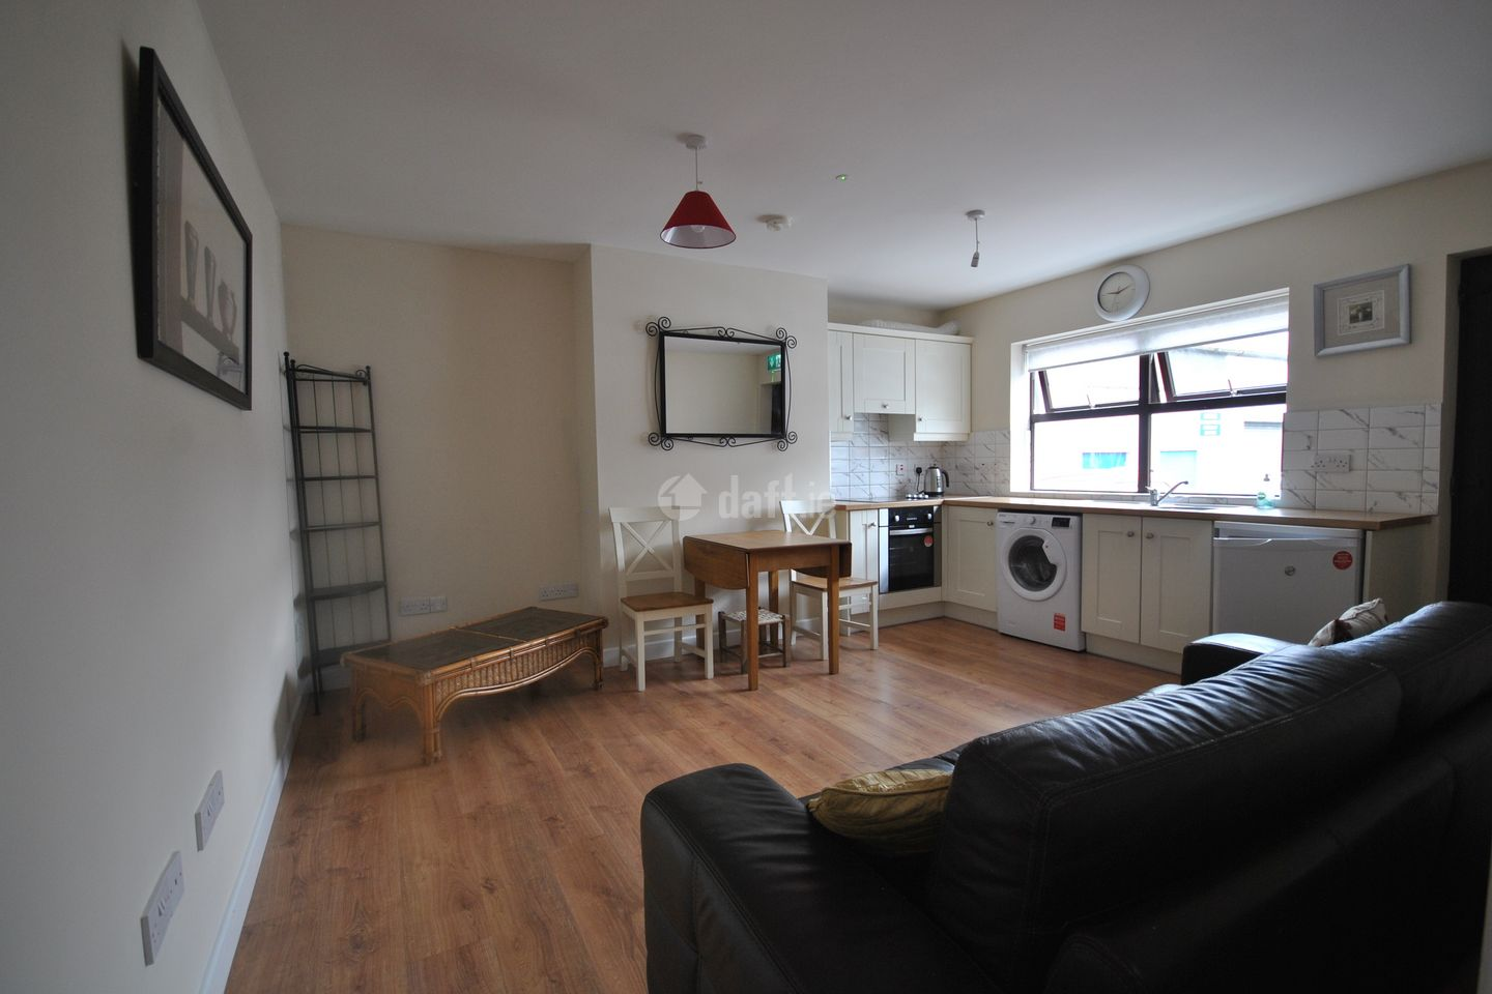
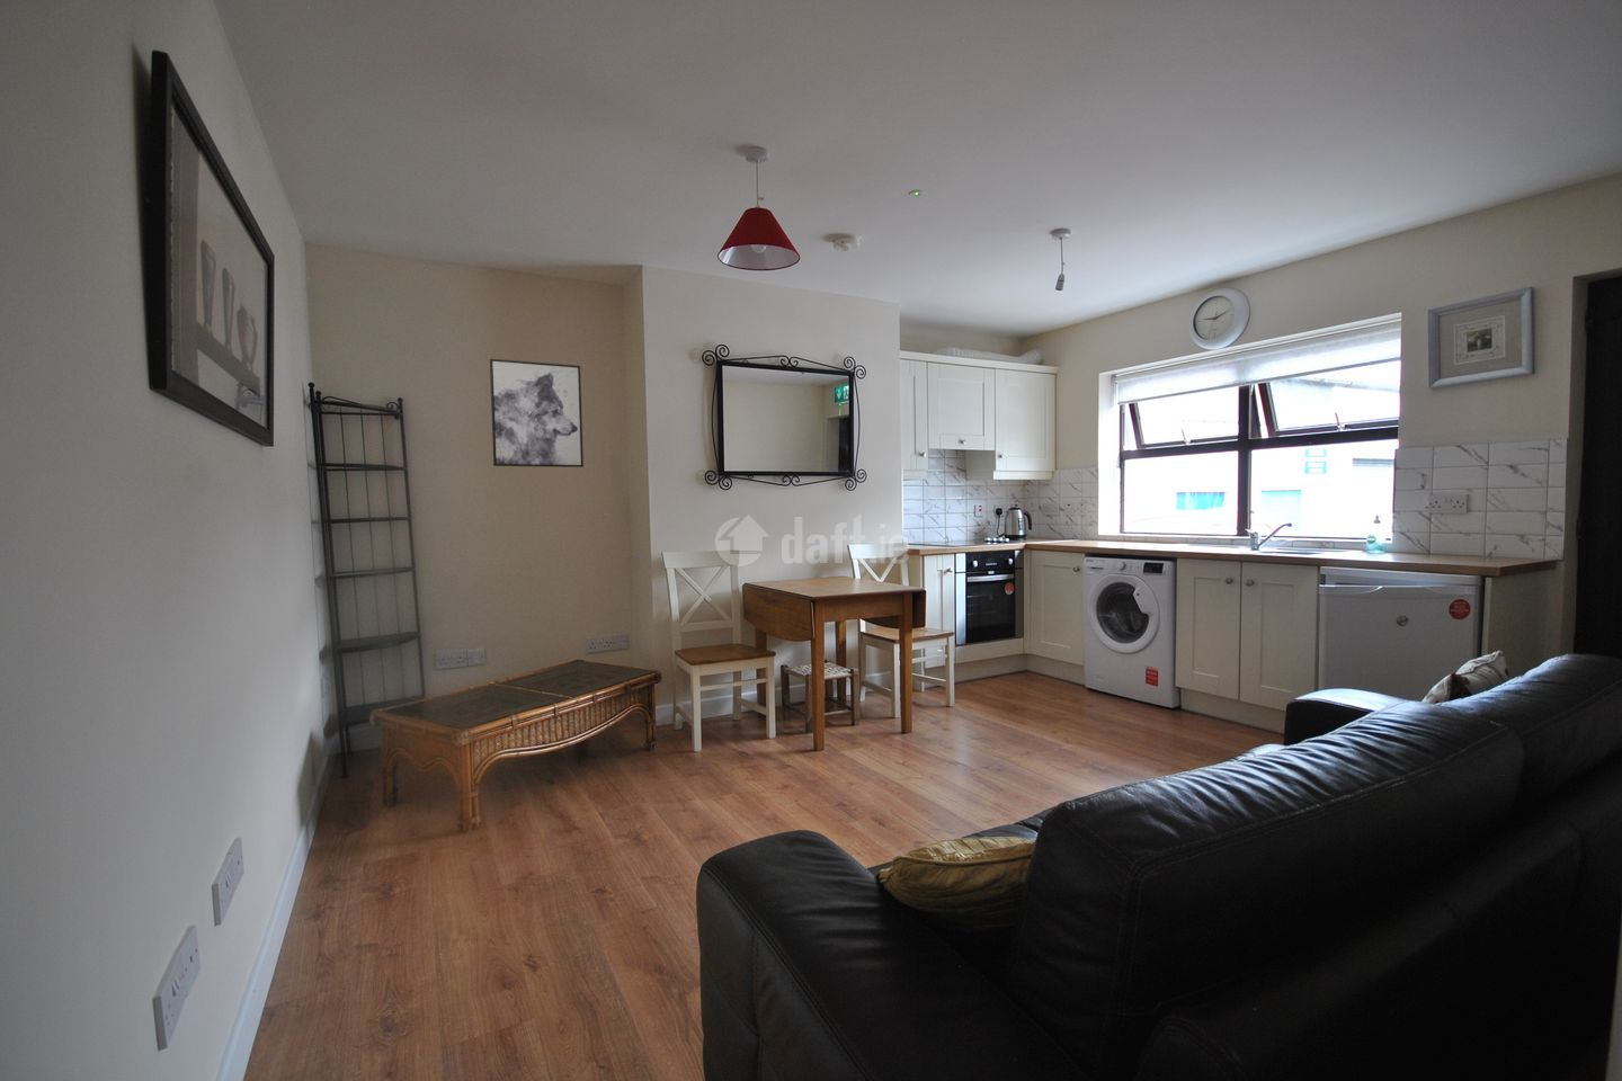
+ wall art [489,358,584,468]
